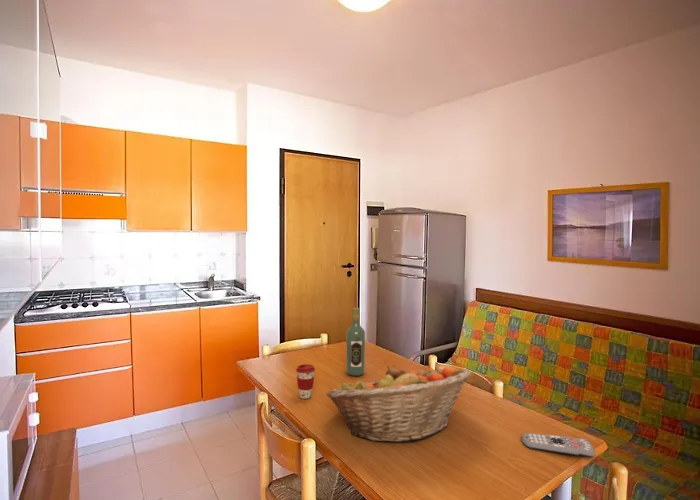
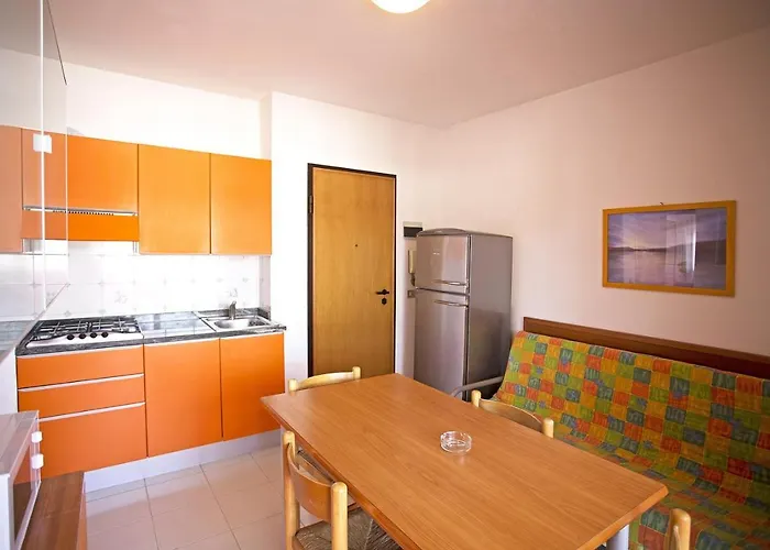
- wine bottle [345,307,366,377]
- coffee cup [295,363,316,400]
- remote control [521,432,596,459]
- fruit basket [325,365,472,443]
